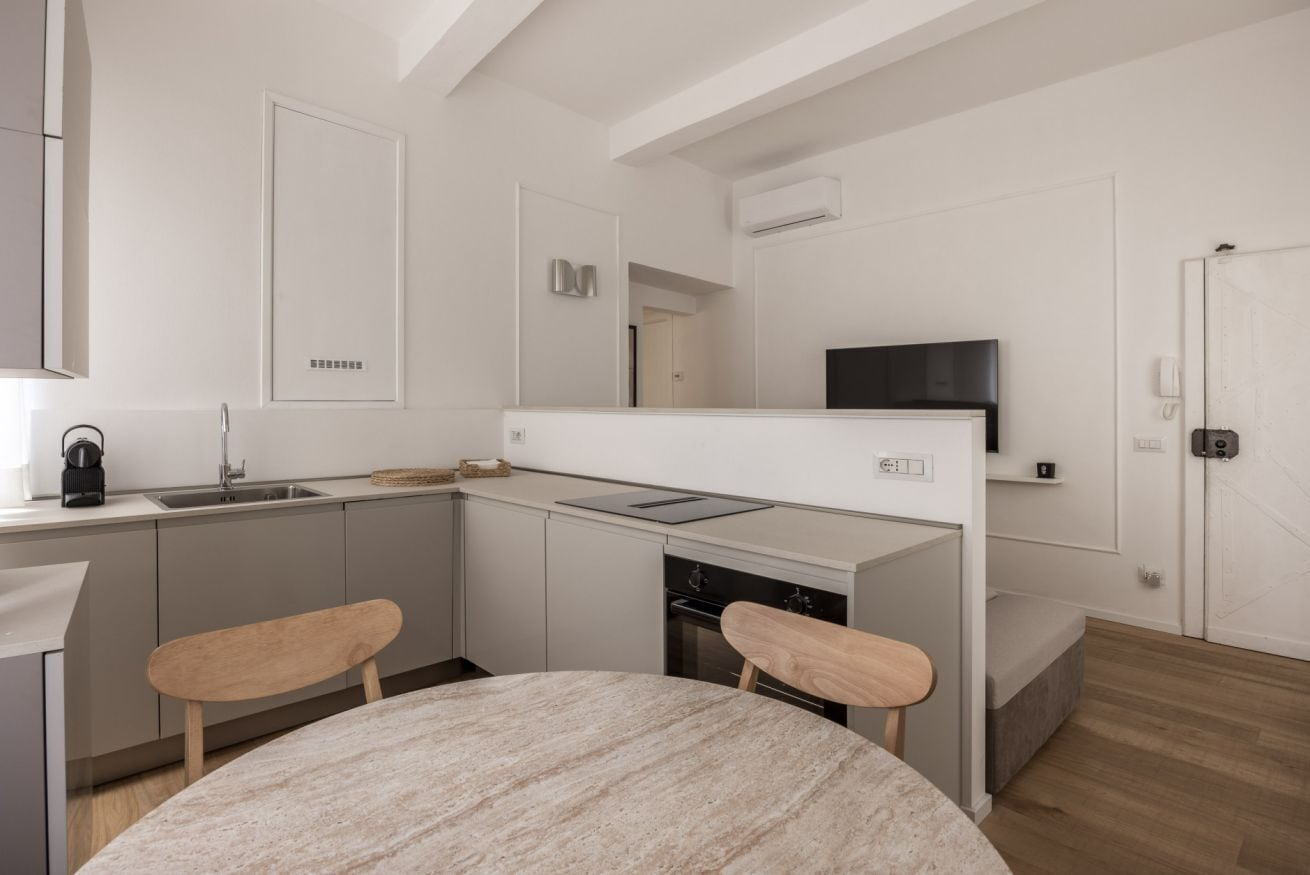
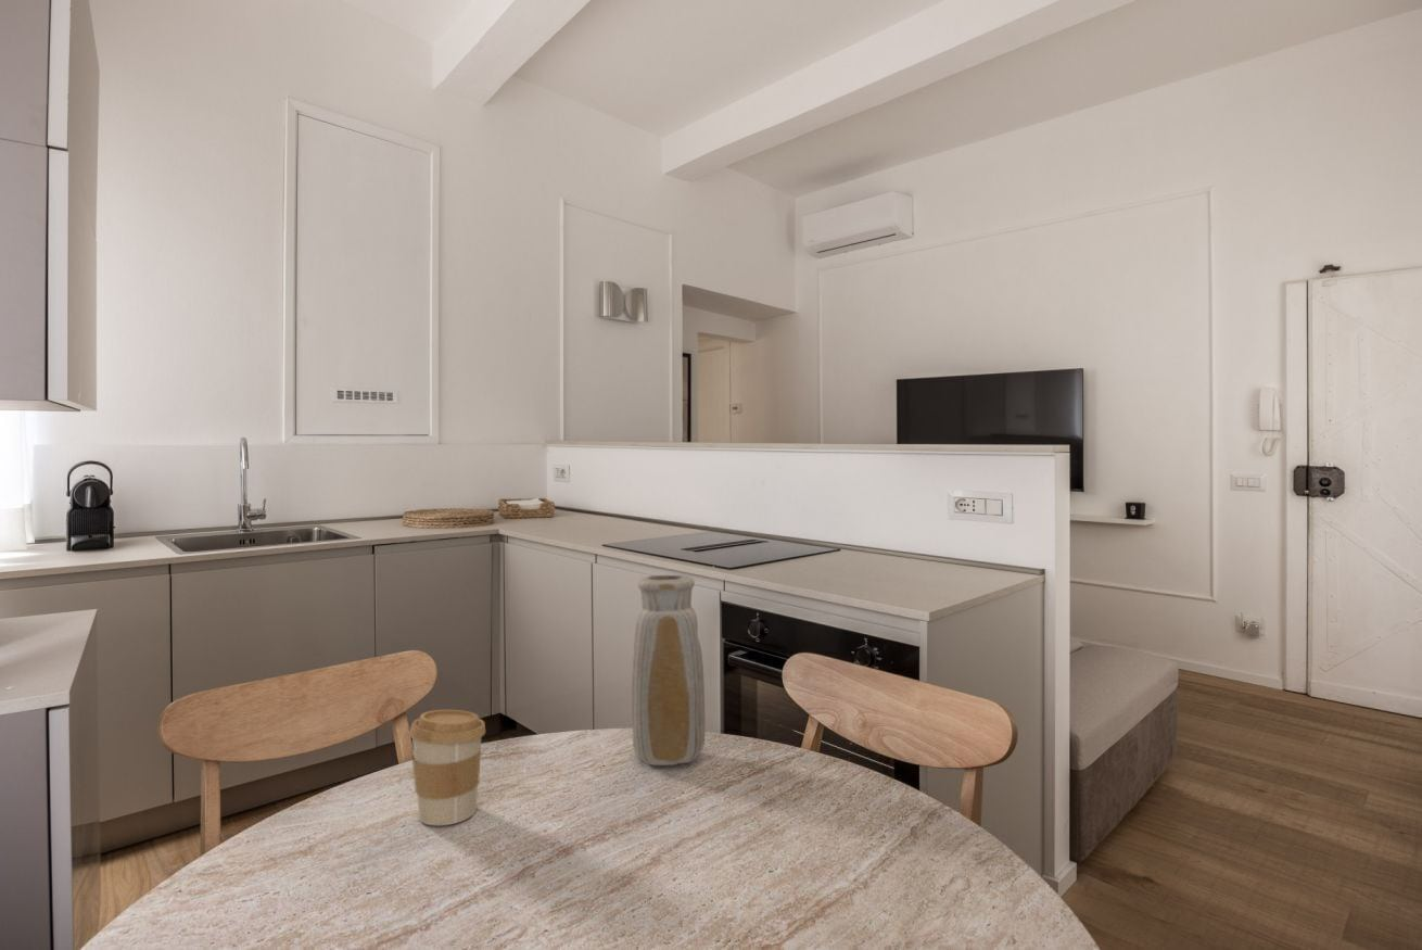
+ coffee cup [408,709,486,826]
+ vase [631,574,706,767]
